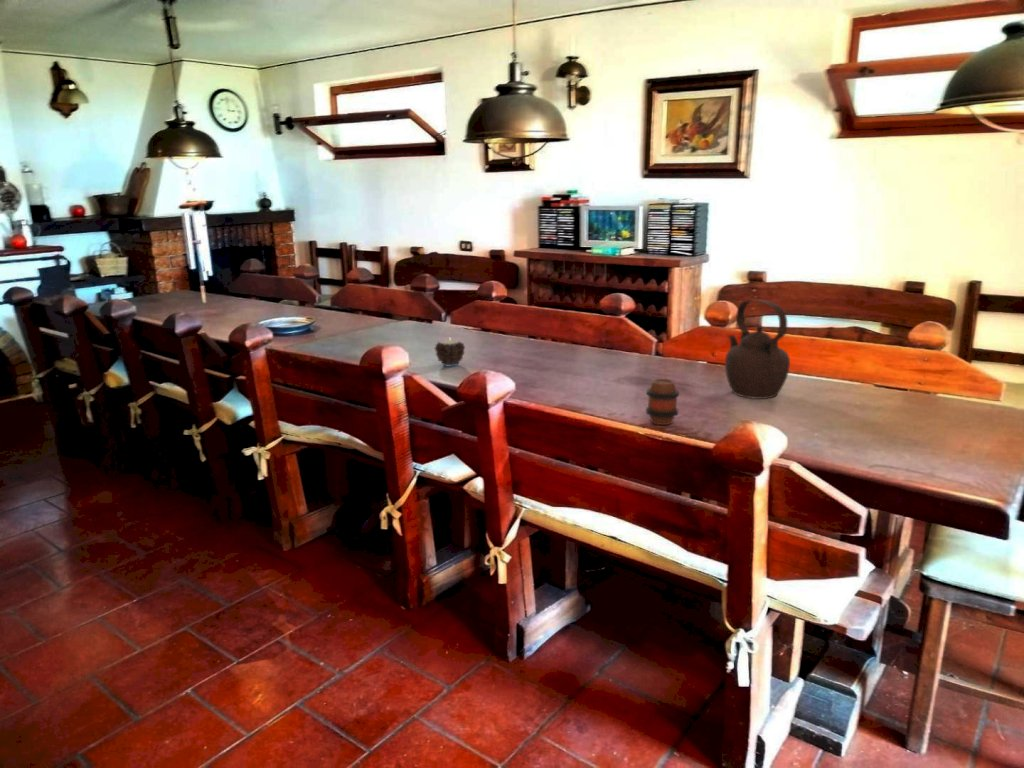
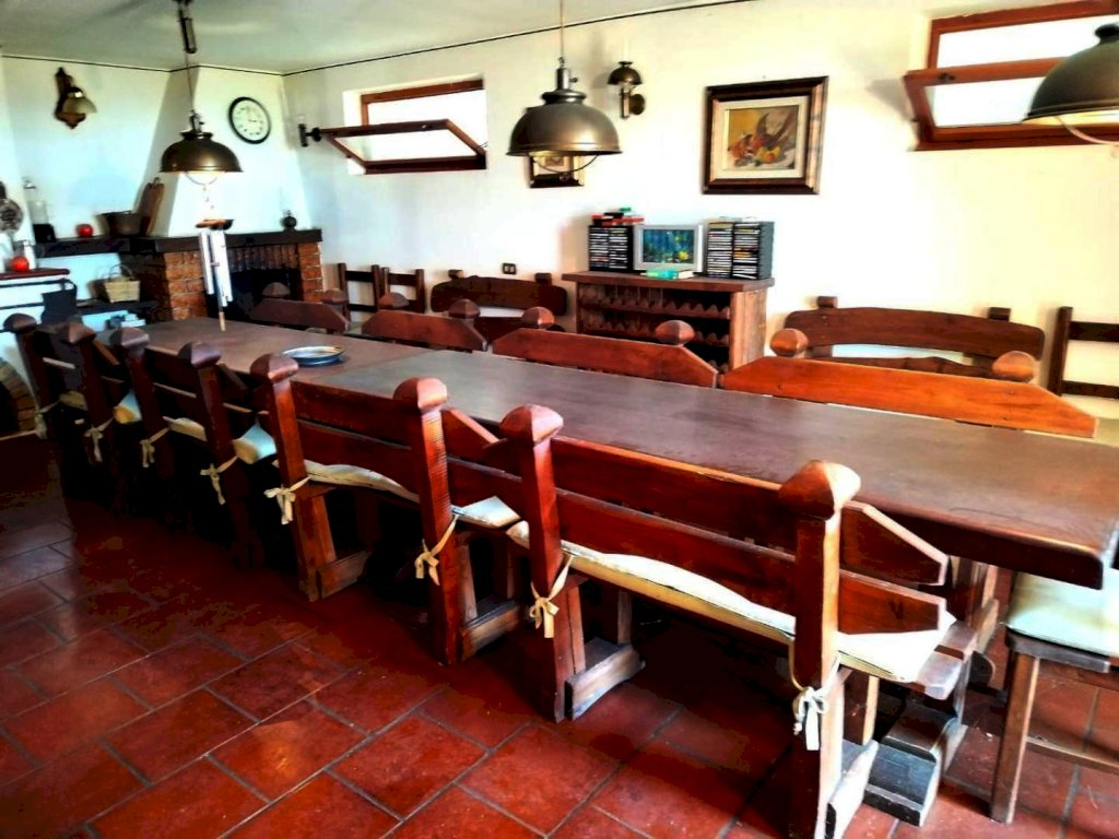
- teapot [724,299,791,400]
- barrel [645,378,680,426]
- candle [434,338,466,368]
